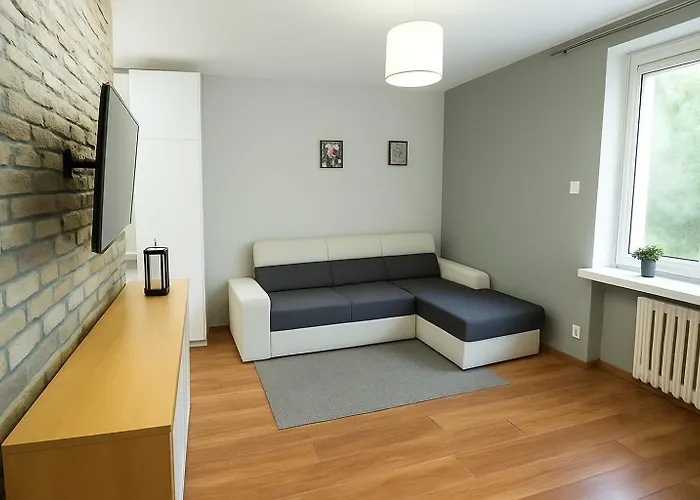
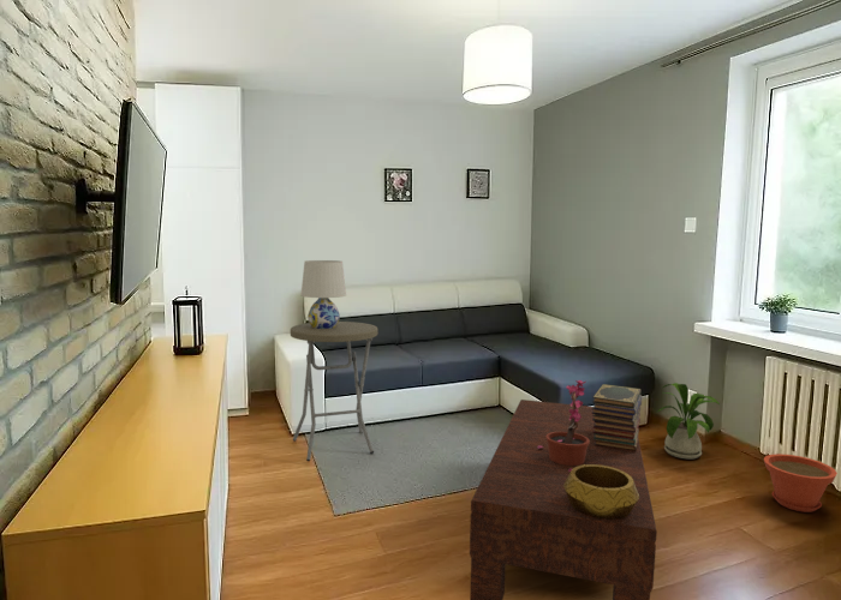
+ table lamp [300,259,347,329]
+ potted plant [537,379,590,472]
+ book stack [591,383,643,452]
+ plant pot [763,452,839,514]
+ decorative bowl [563,464,639,520]
+ house plant [656,382,721,460]
+ coffee table [469,398,658,600]
+ side table [290,320,378,463]
